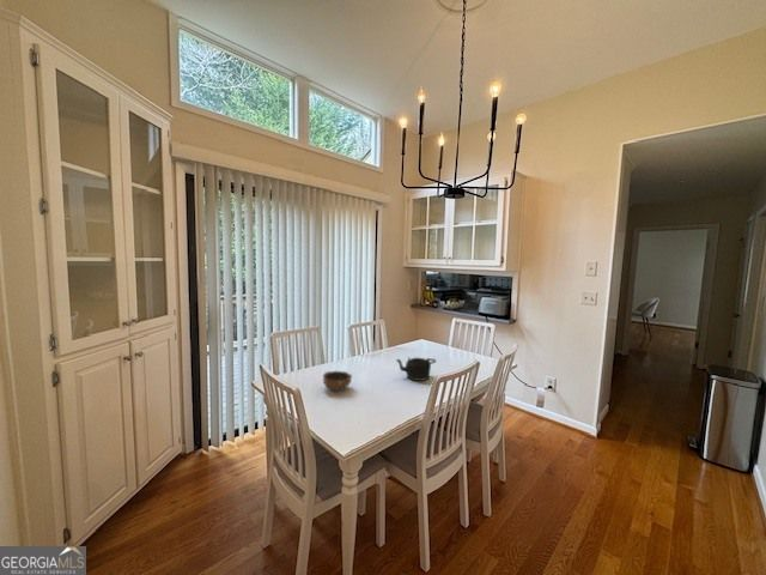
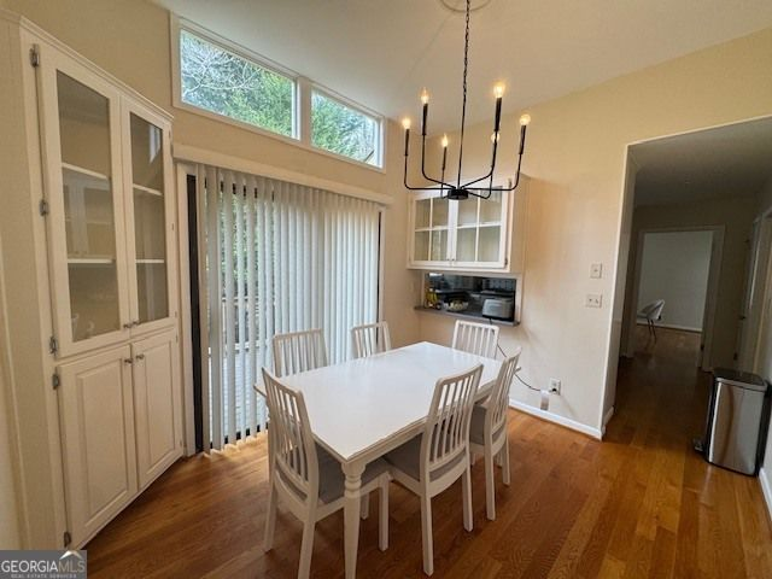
- bowl [322,370,353,392]
- teapot [395,356,437,382]
